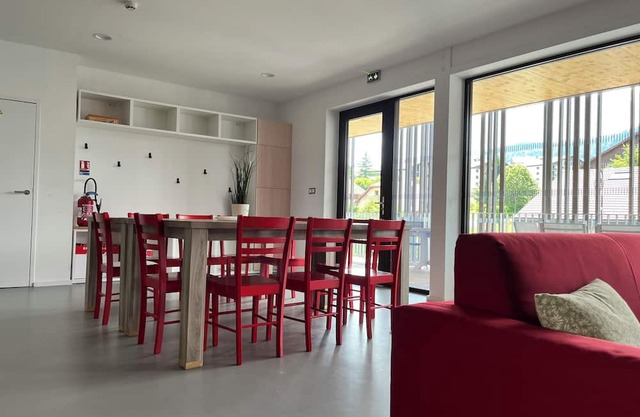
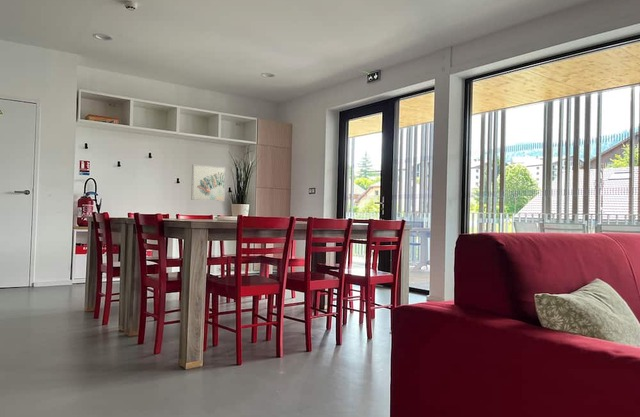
+ wall art [190,163,227,202]
